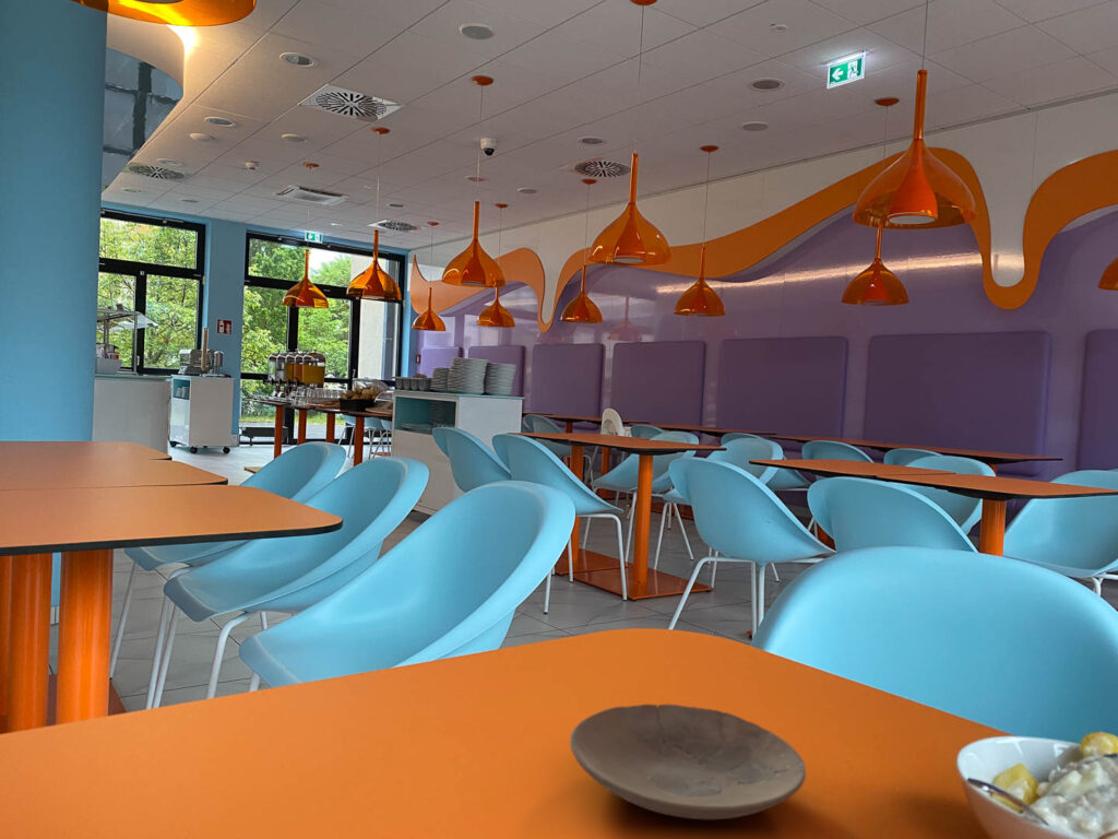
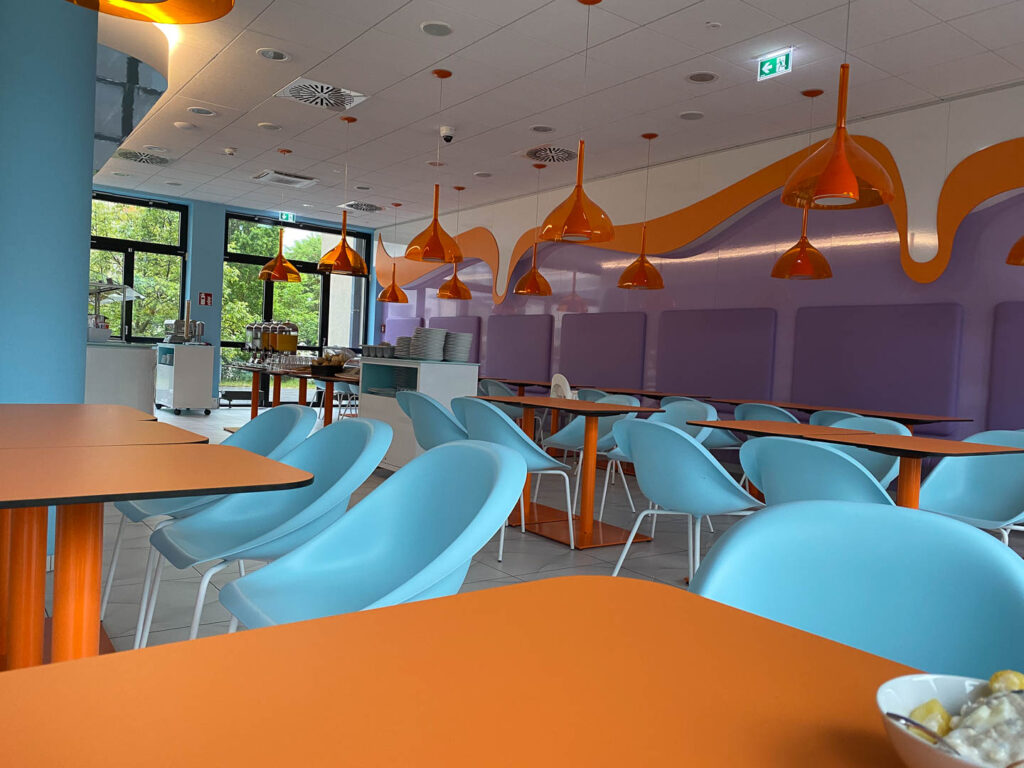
- plate [569,704,807,820]
